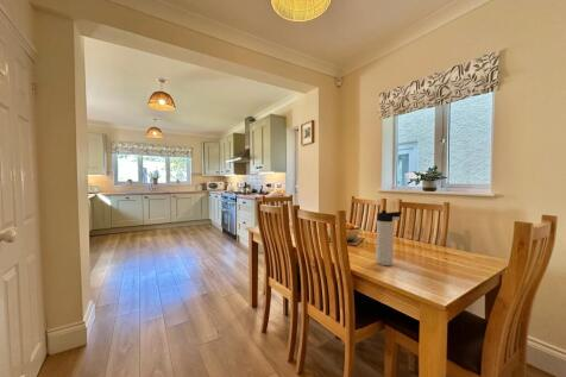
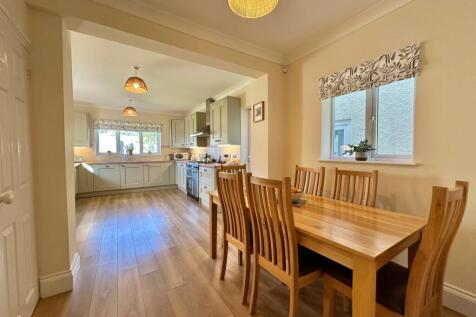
- thermos bottle [375,209,403,266]
